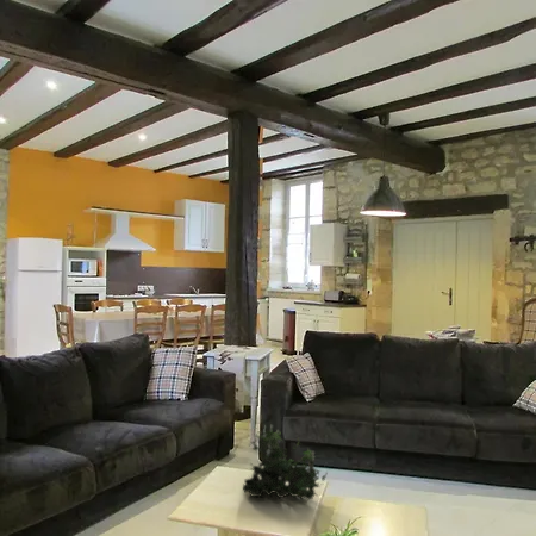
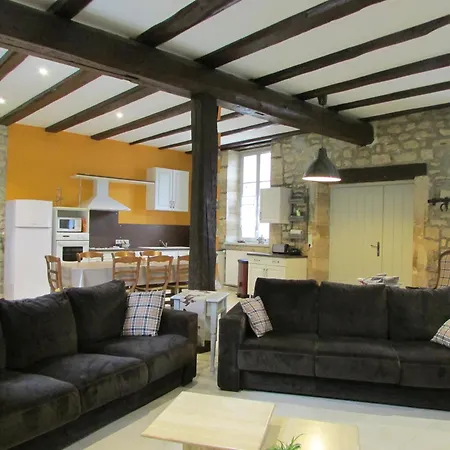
- plant [242,424,329,501]
